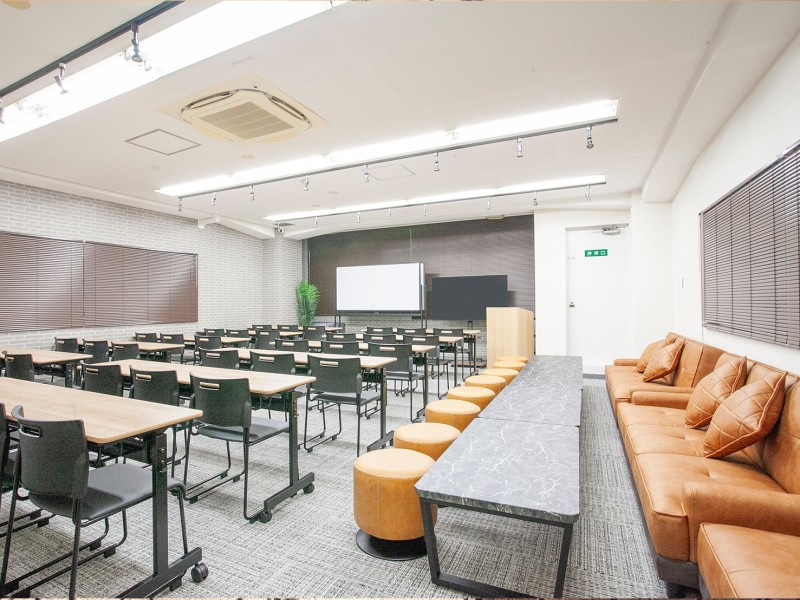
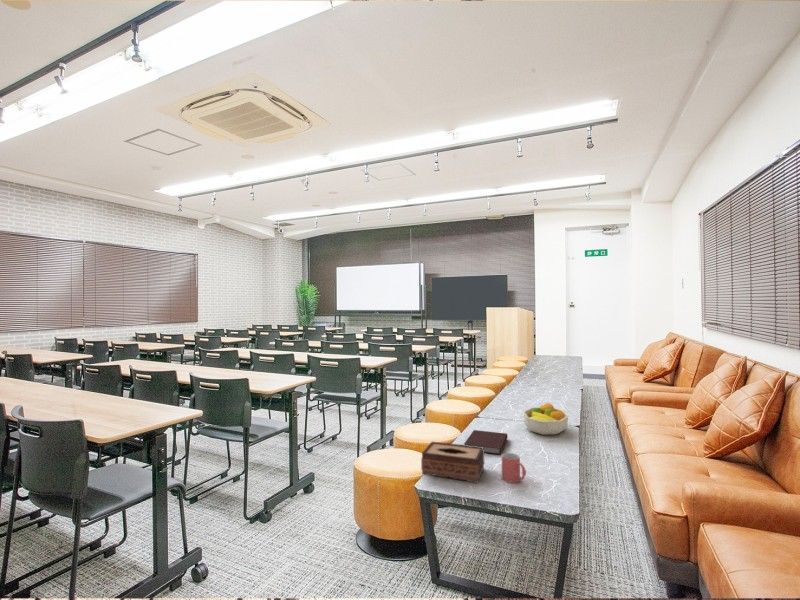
+ tissue box [420,441,485,484]
+ mug [501,452,527,484]
+ fruit bowl [522,402,569,436]
+ notebook [463,429,509,455]
